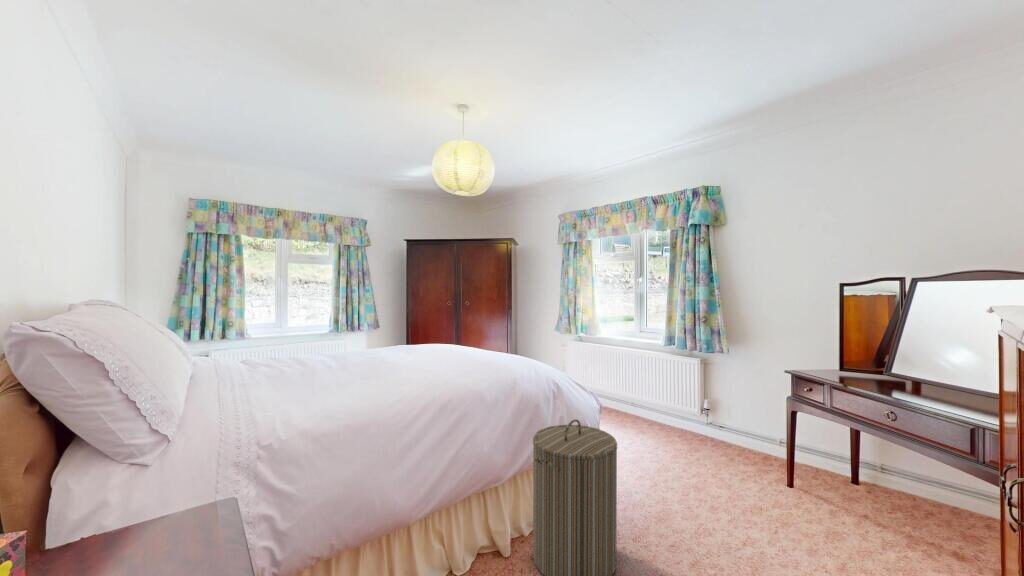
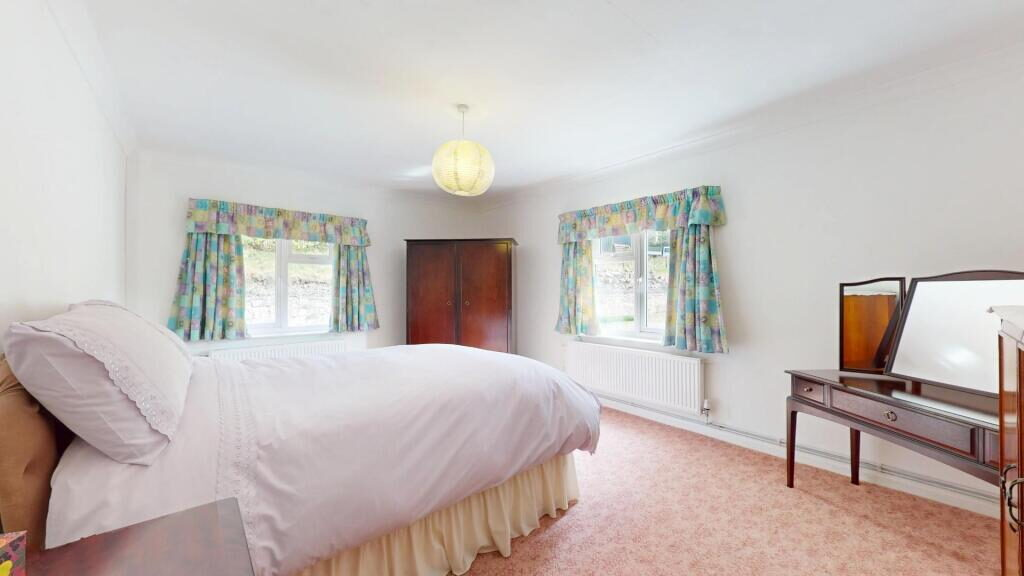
- laundry hamper [532,418,619,576]
